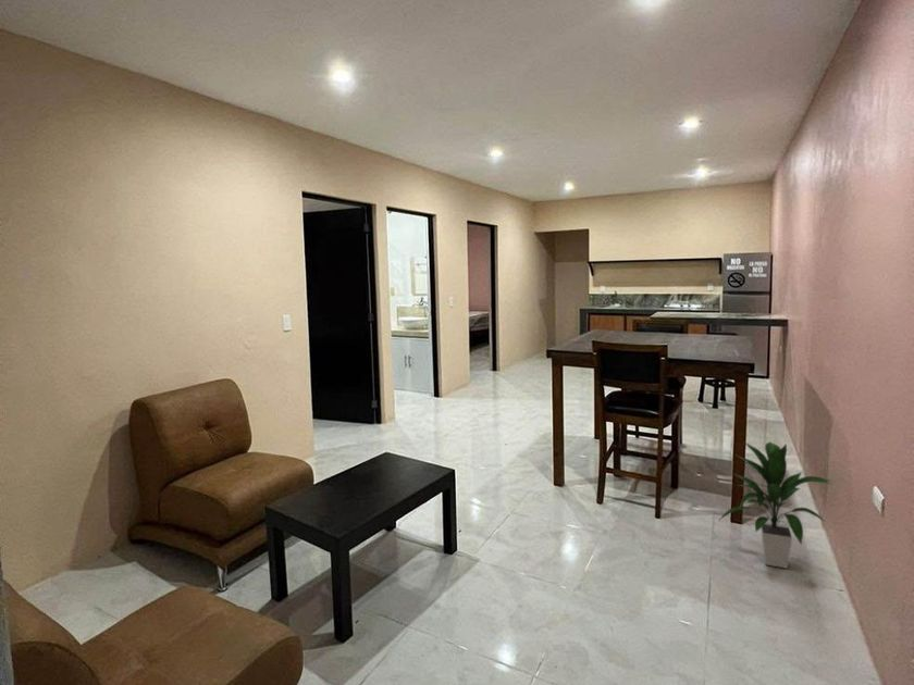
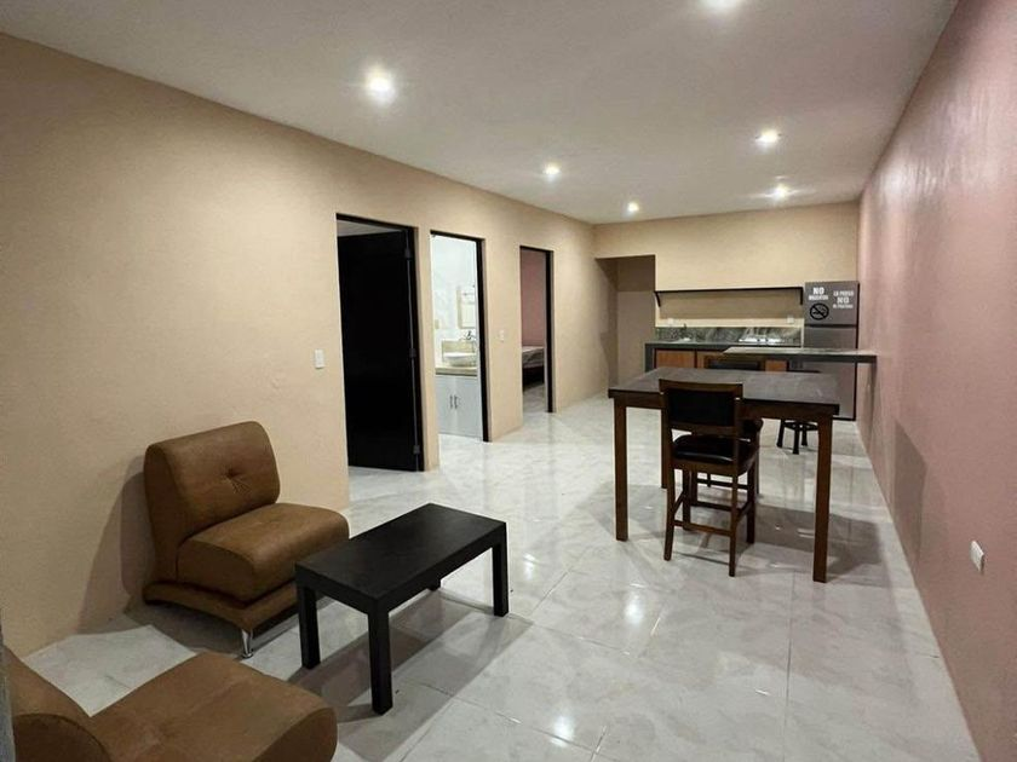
- indoor plant [719,440,832,569]
